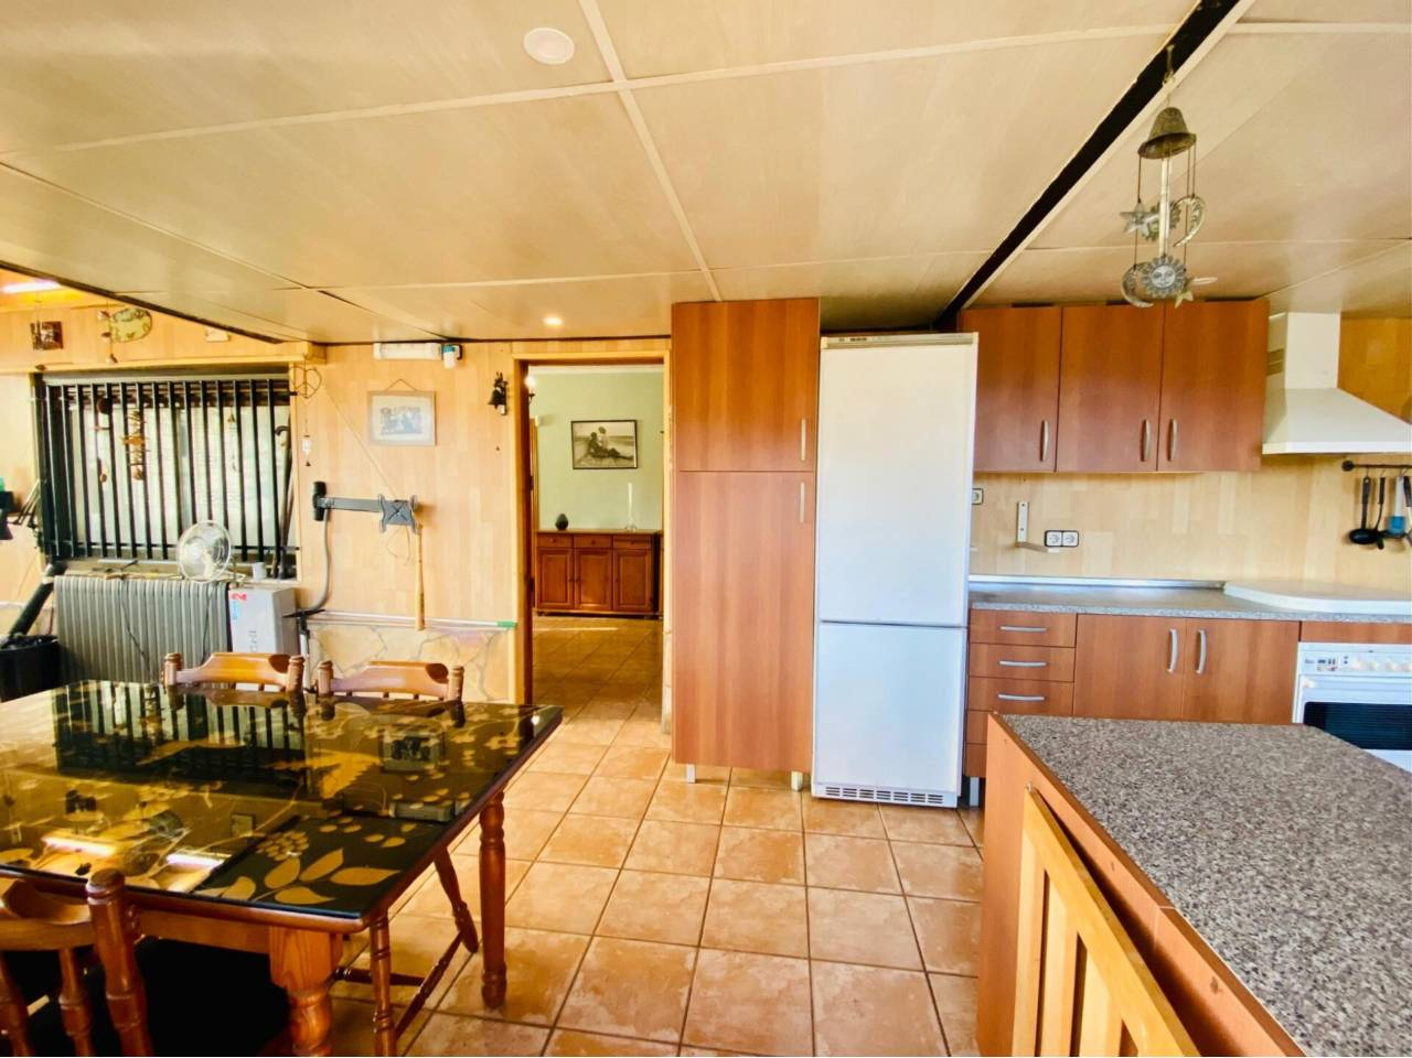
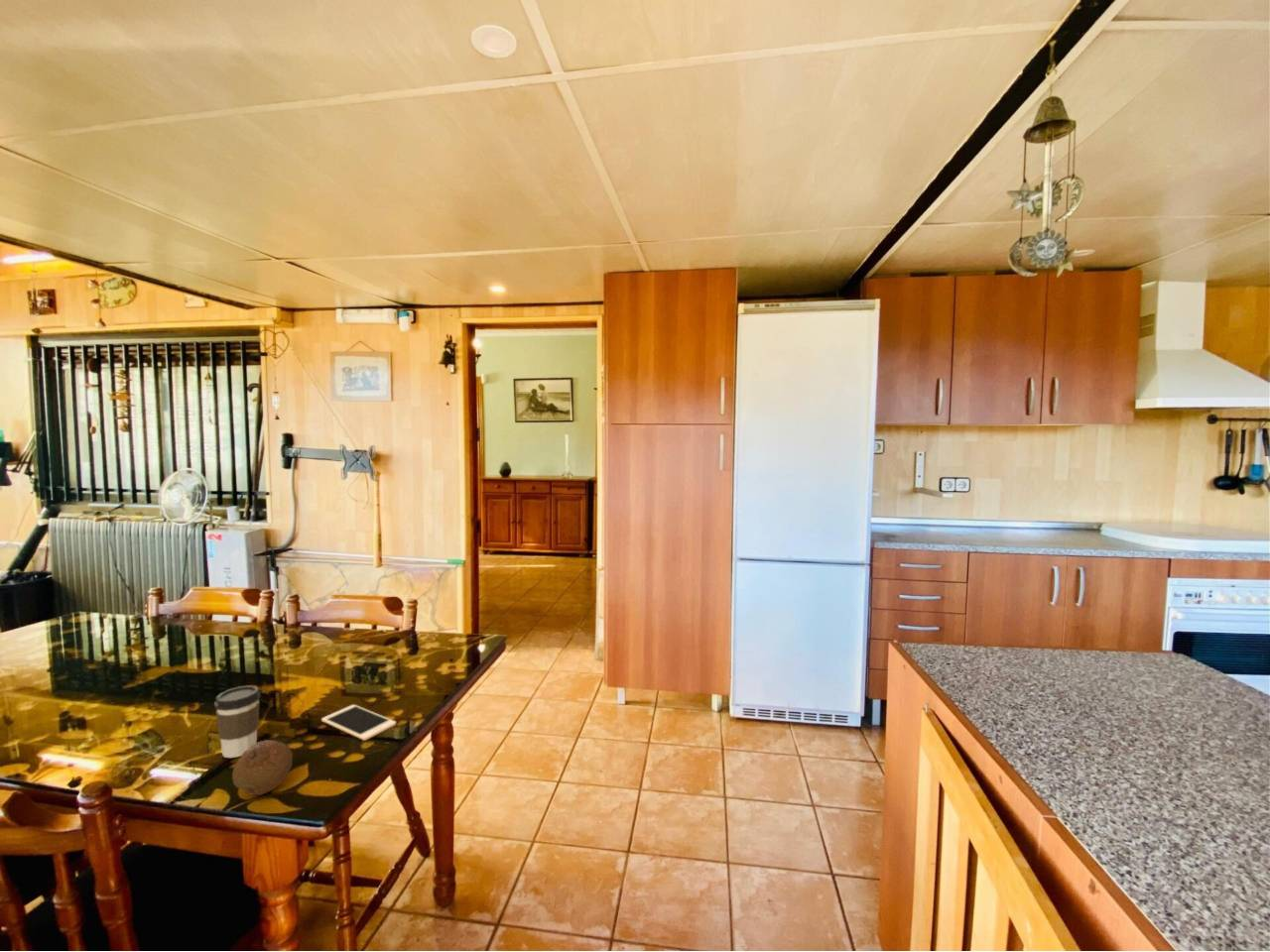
+ coffee cup [213,684,262,759]
+ cell phone [320,704,397,742]
+ fruit [231,739,294,796]
